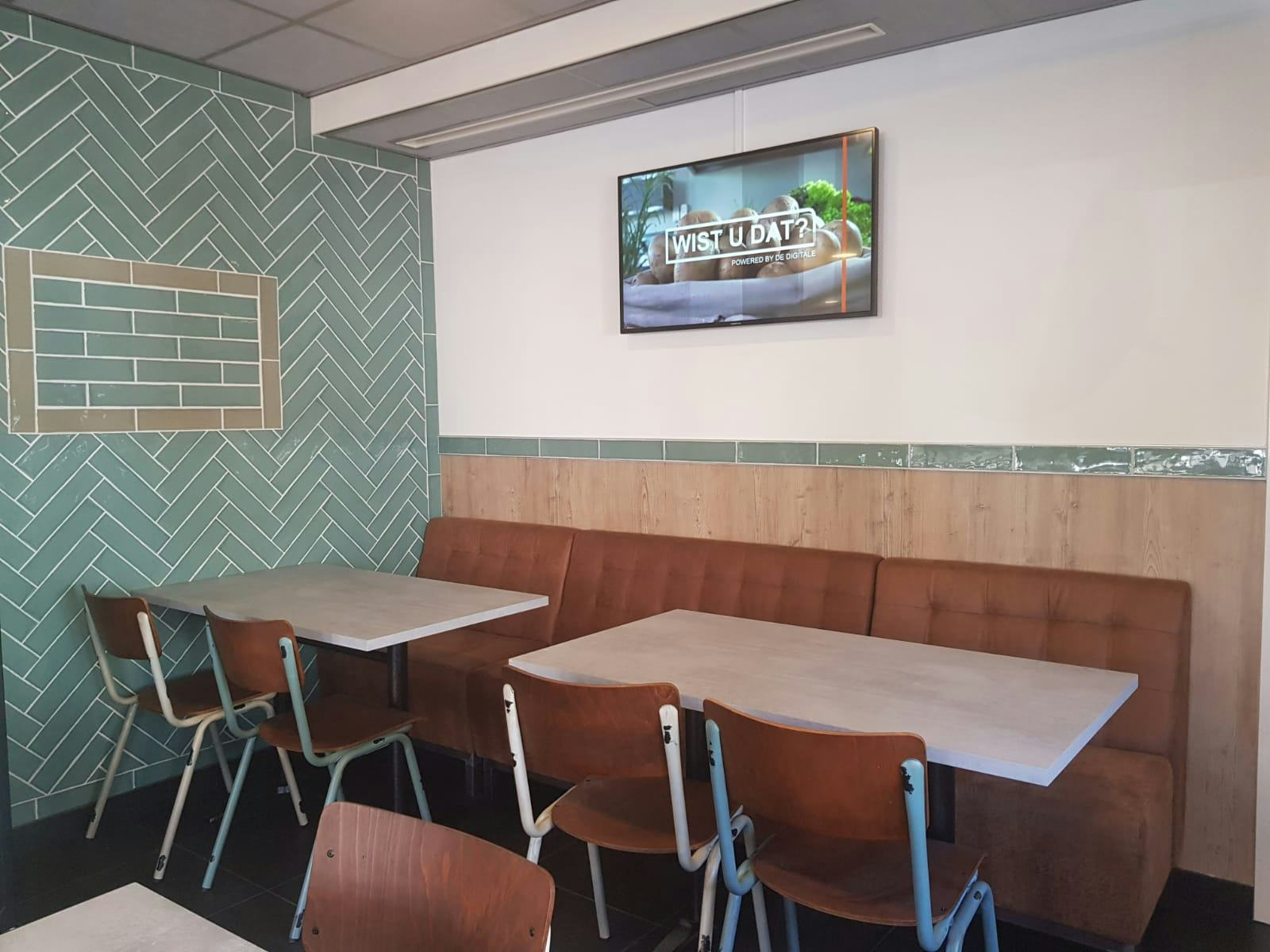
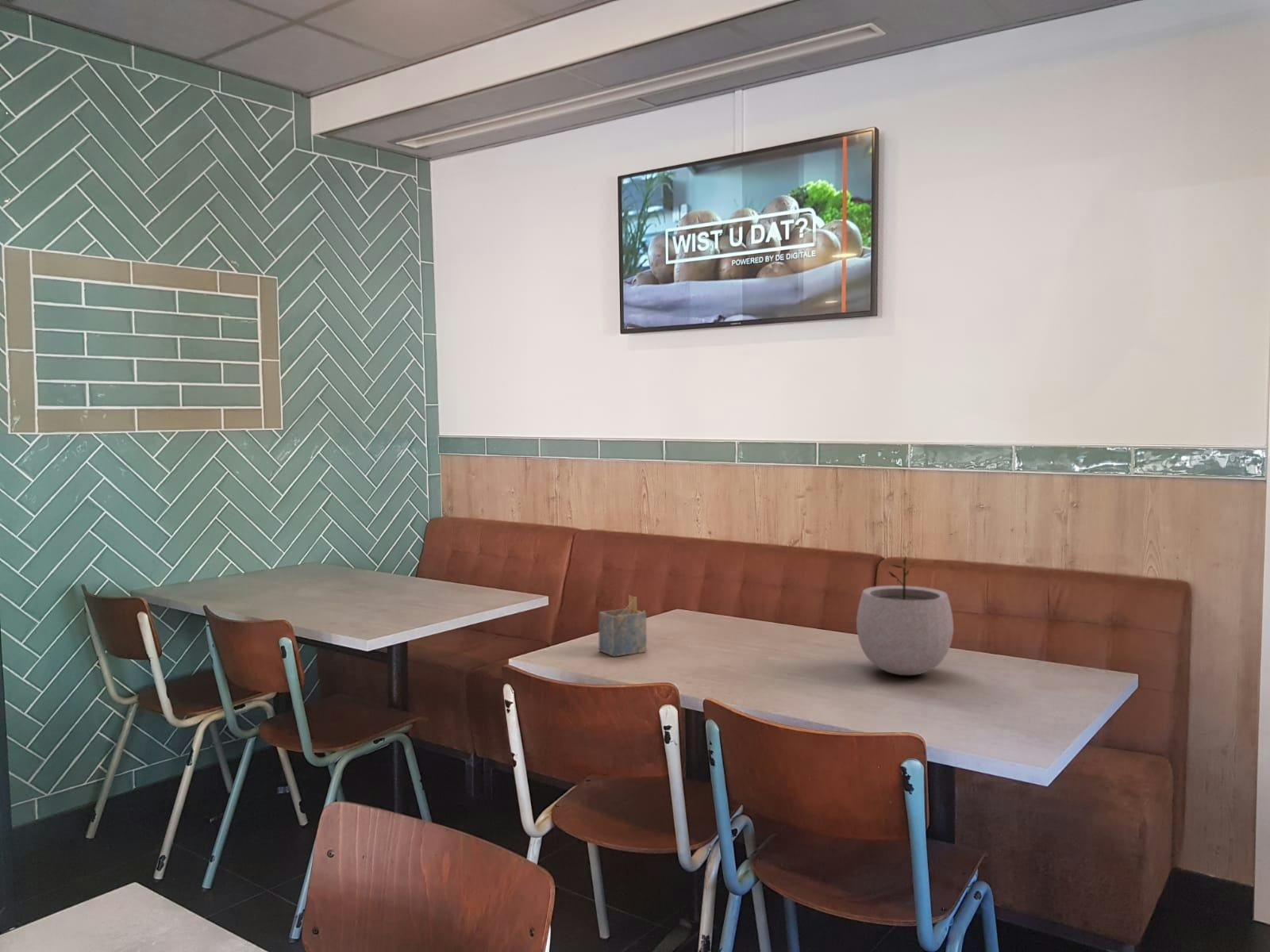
+ napkin holder [598,594,647,658]
+ plant pot [856,555,954,676]
